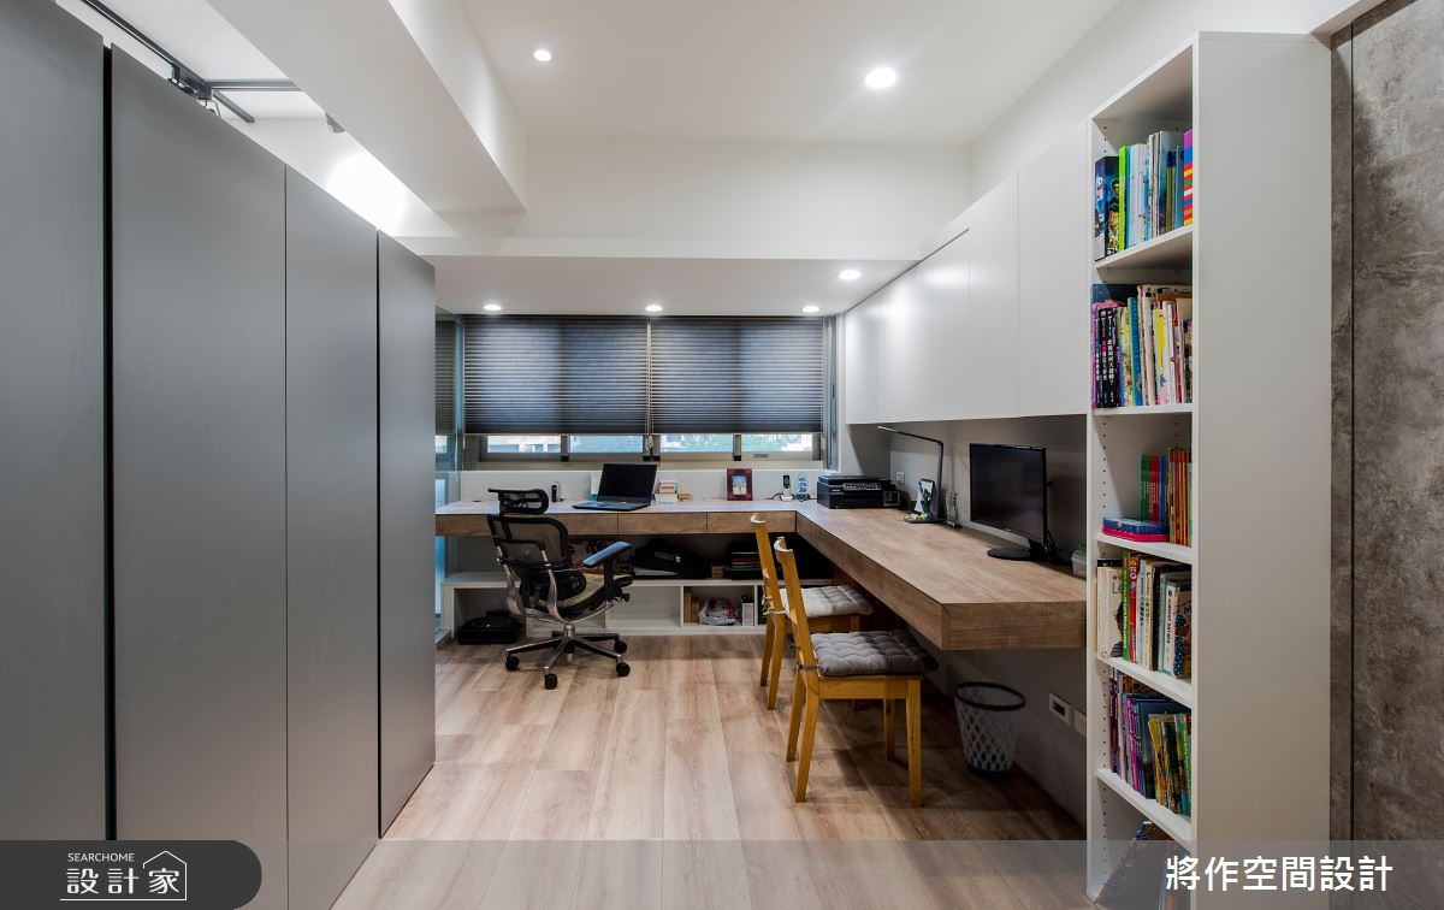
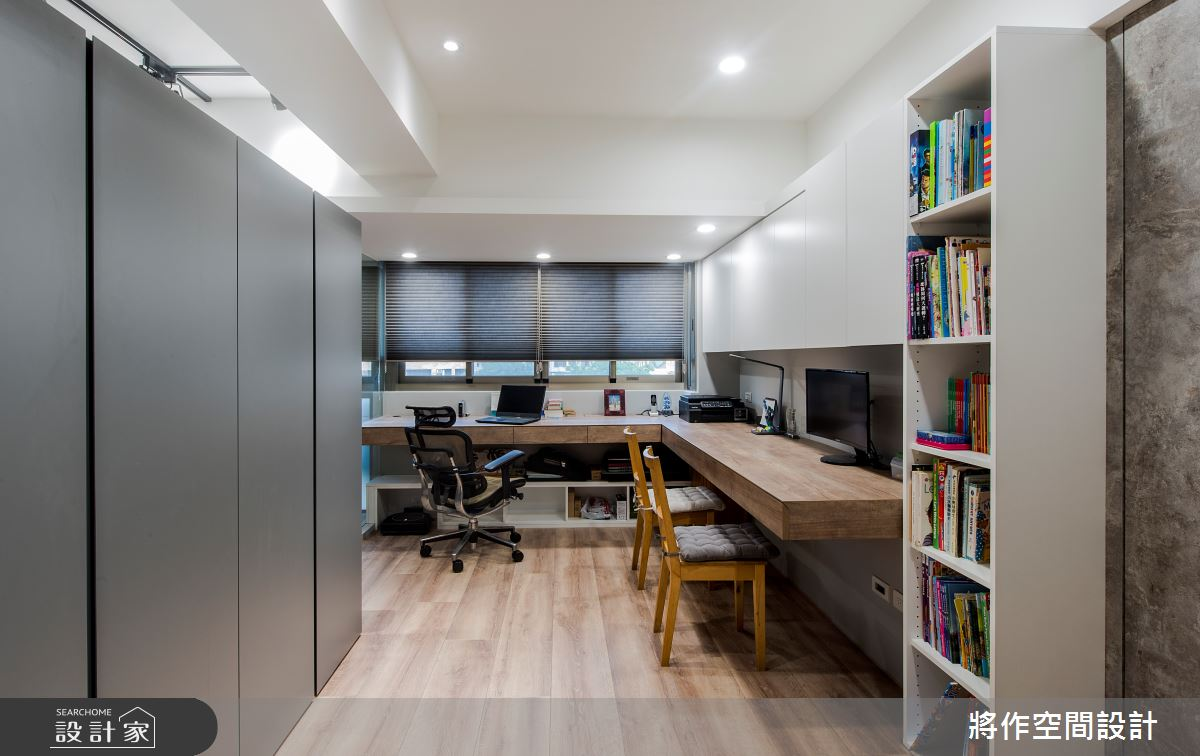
- wastebasket [952,680,1028,779]
